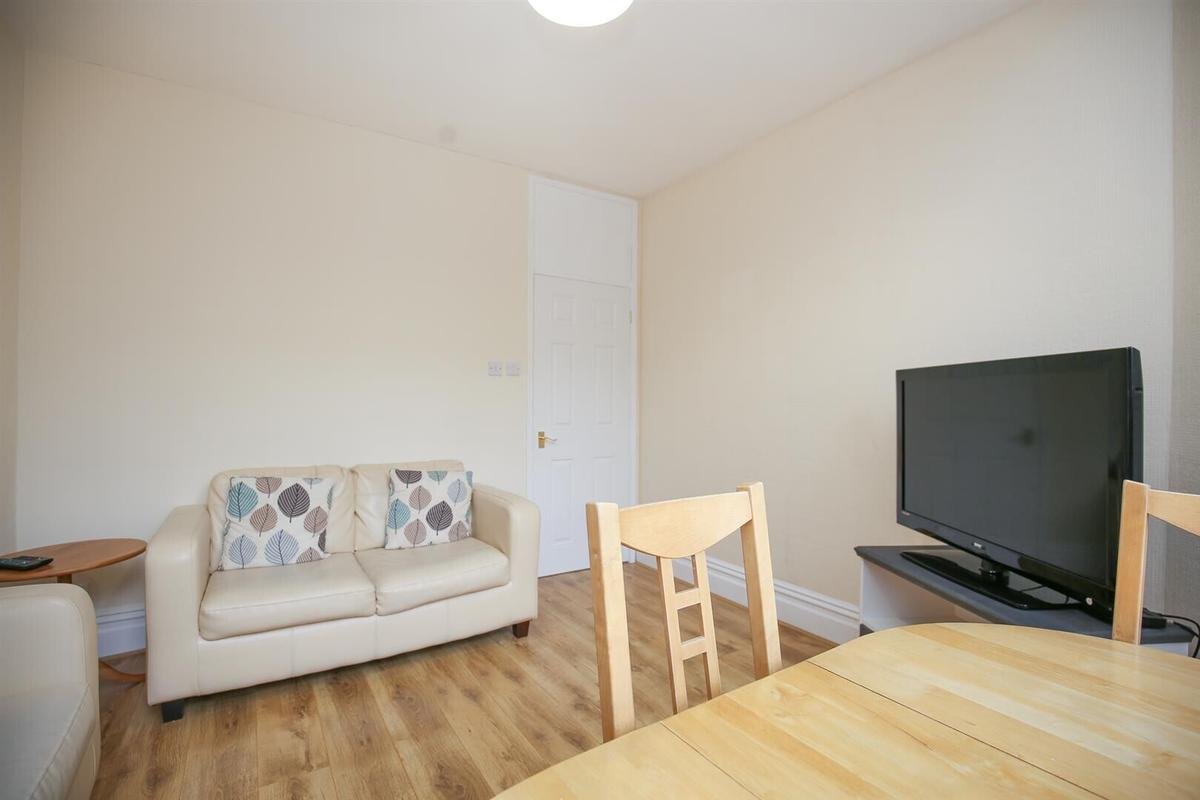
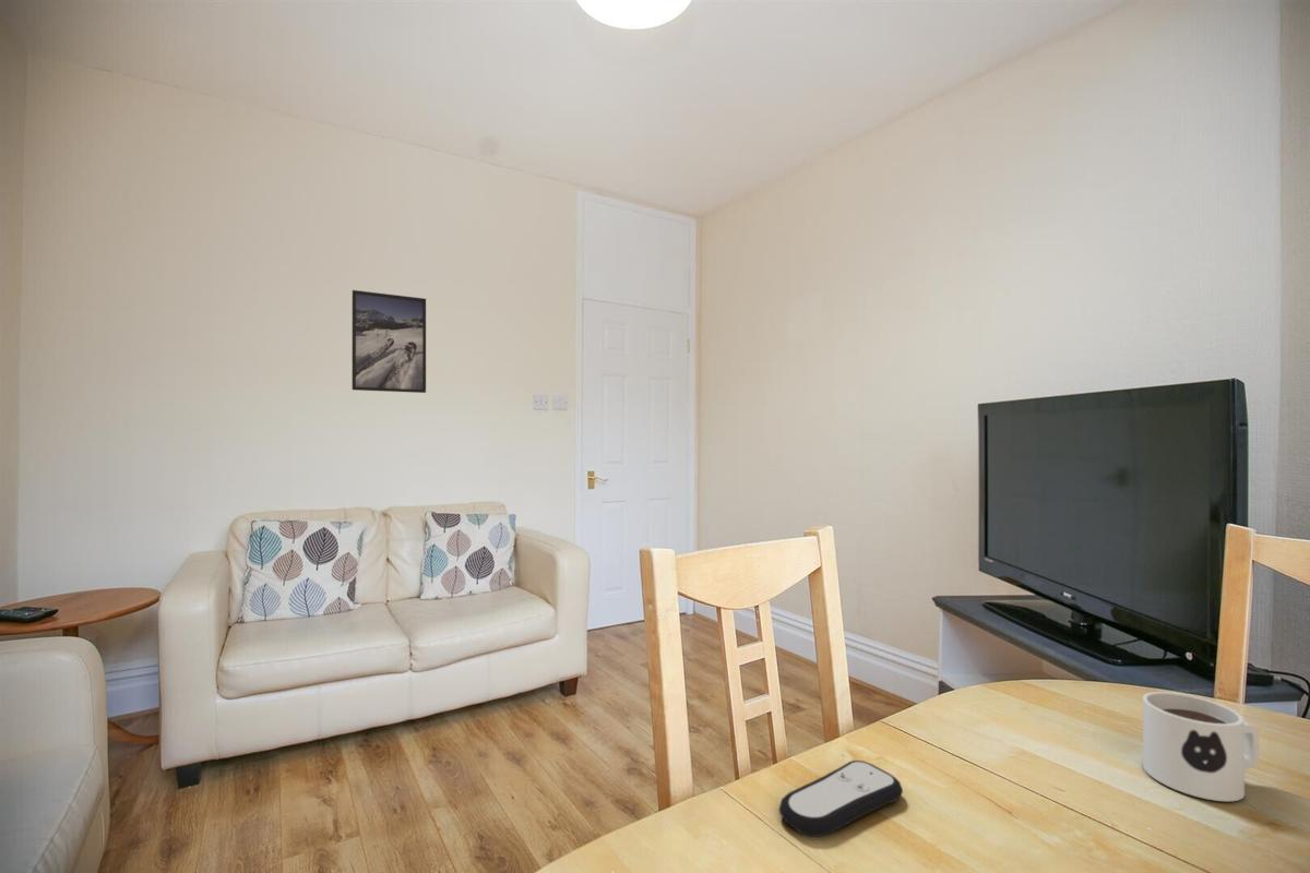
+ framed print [352,289,427,394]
+ mug [1142,691,1260,802]
+ remote control [778,760,904,838]
